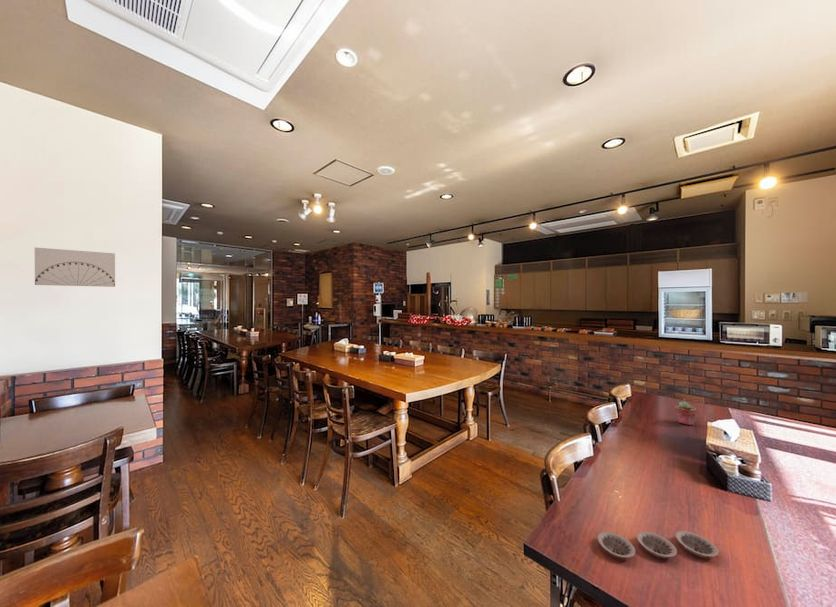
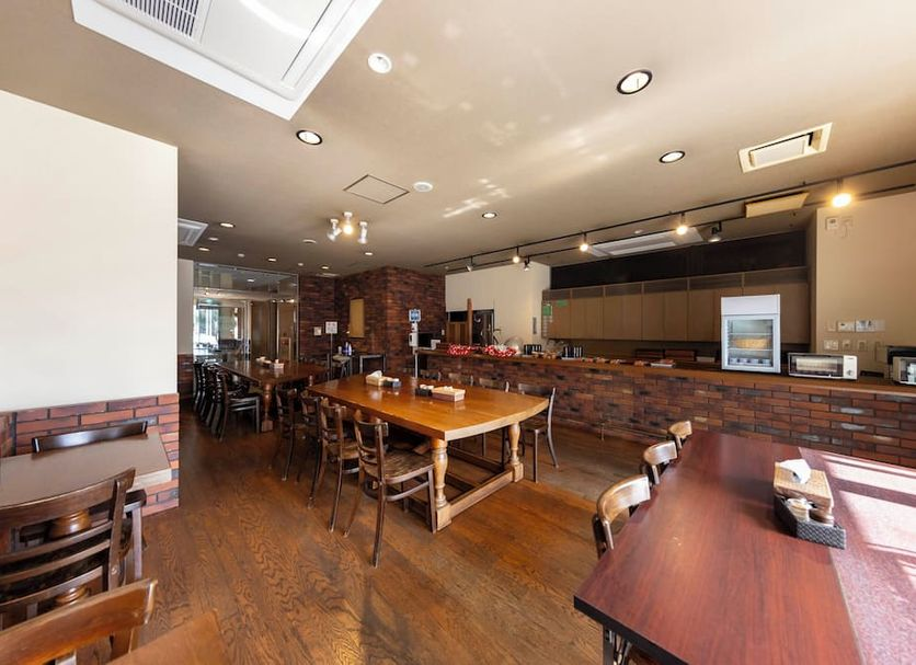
- wall art [34,247,116,288]
- potted succulent [674,400,698,426]
- plate [597,530,720,559]
